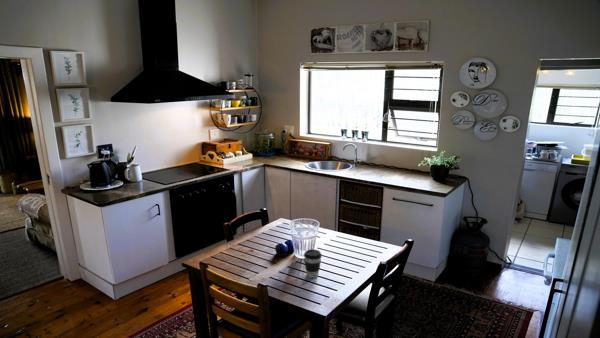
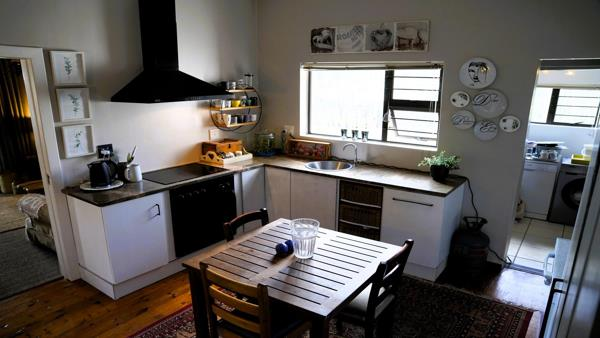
- coffee cup [303,248,323,279]
